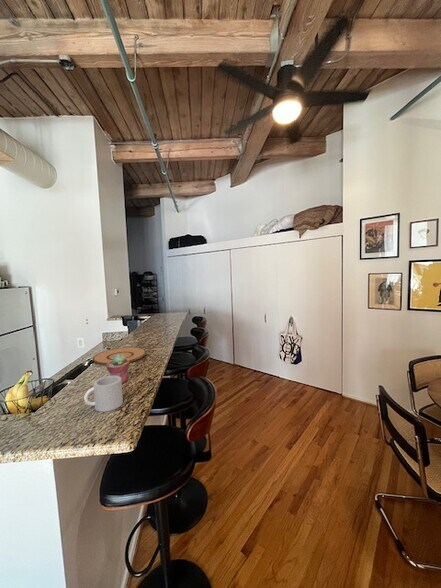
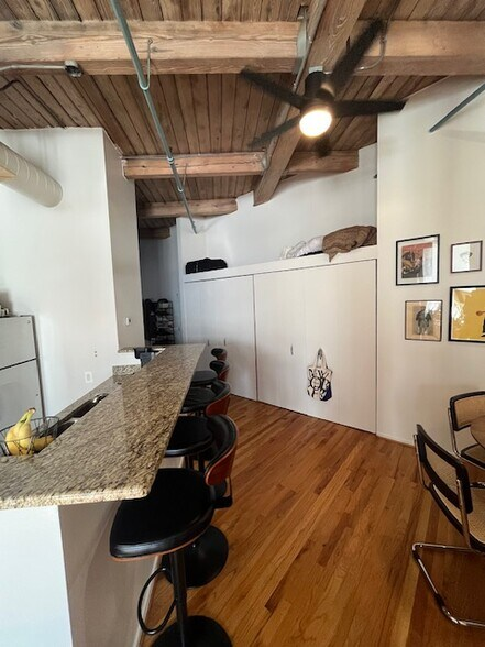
- mug [83,375,124,413]
- plate [92,346,147,366]
- potted succulent [105,355,131,385]
